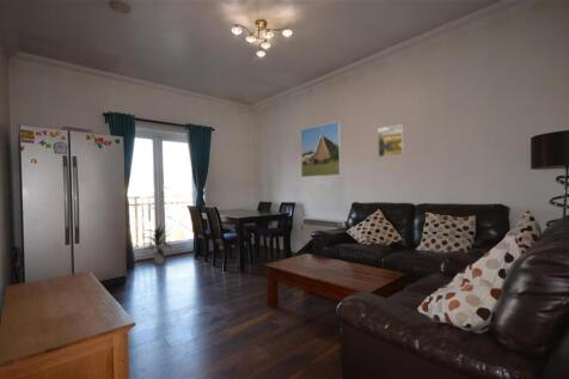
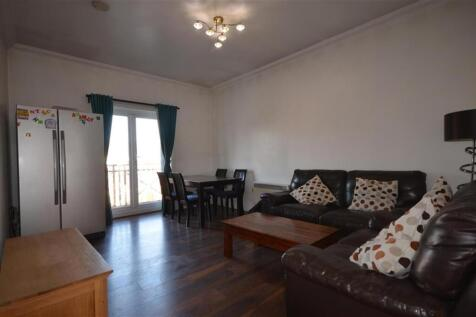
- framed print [300,121,342,178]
- indoor plant [140,225,175,265]
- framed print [377,123,405,159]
